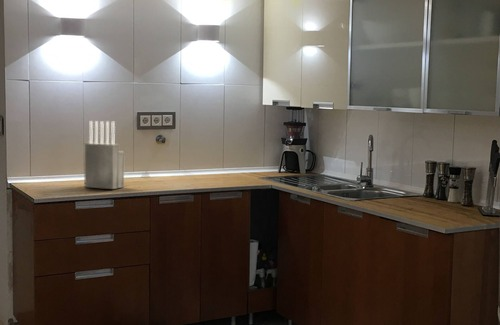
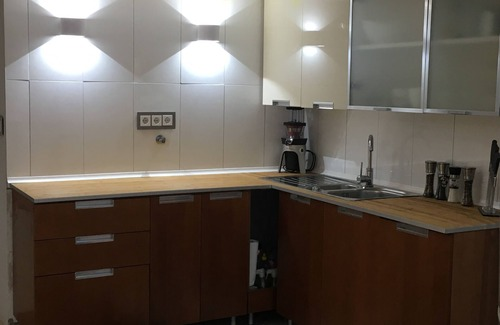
- knife block [84,120,125,190]
